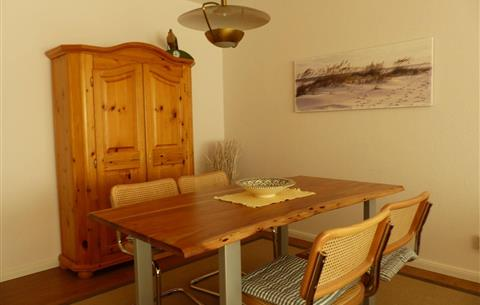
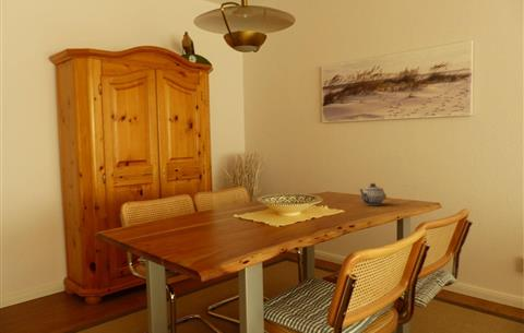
+ teapot [359,182,388,206]
